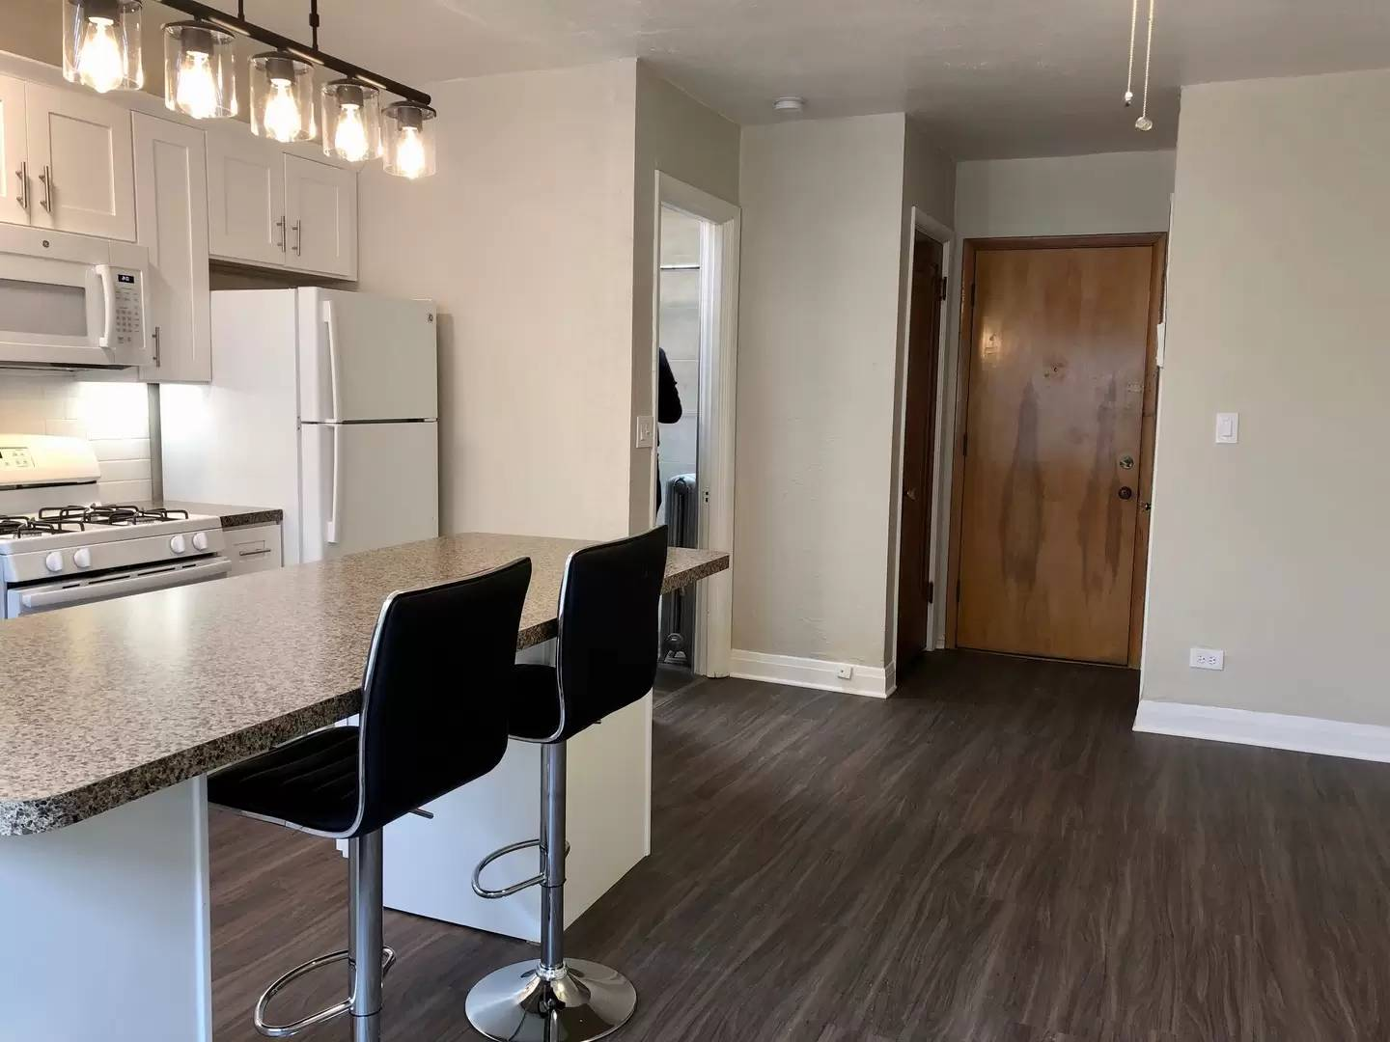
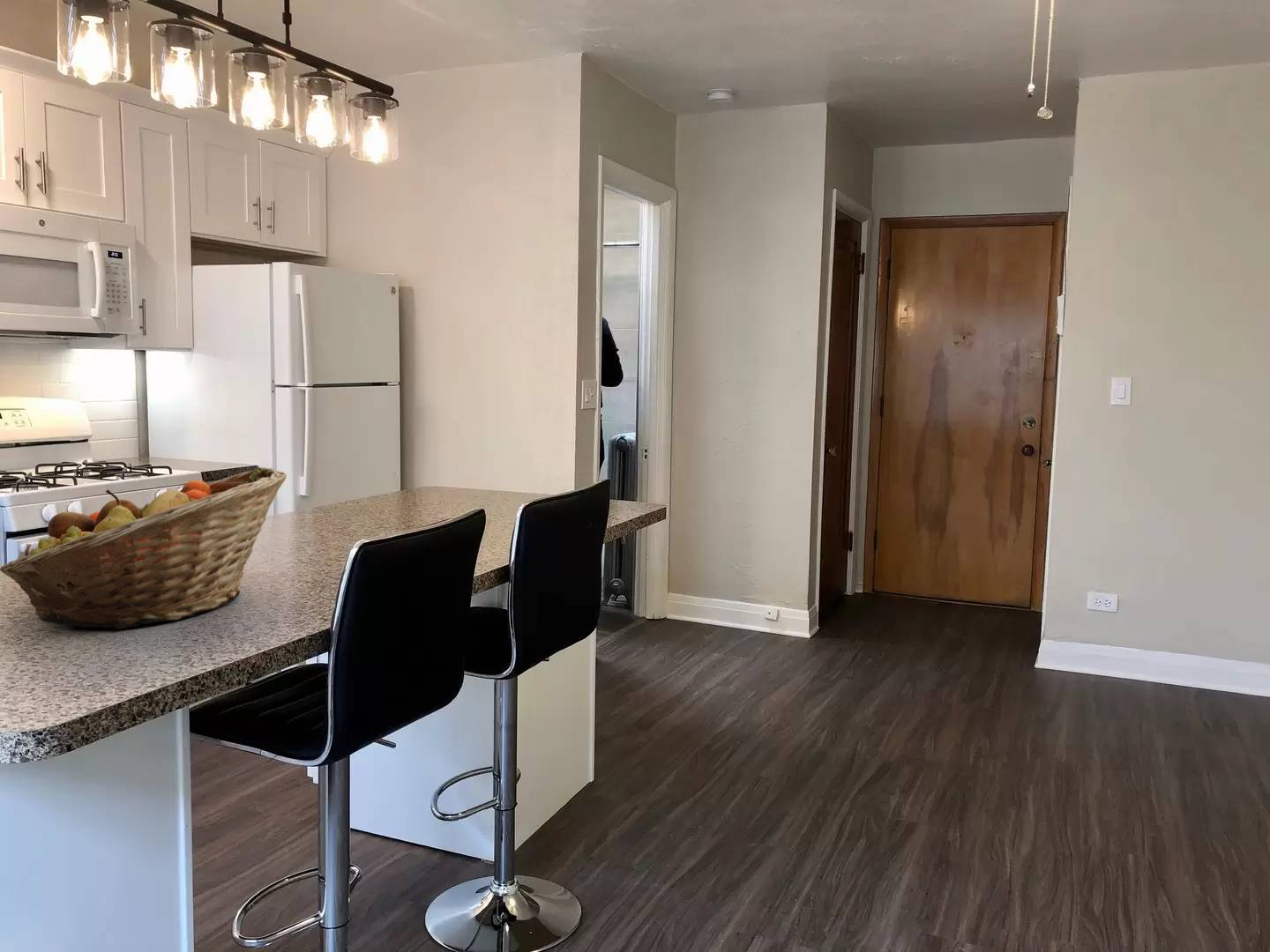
+ fruit basket [0,466,288,630]
